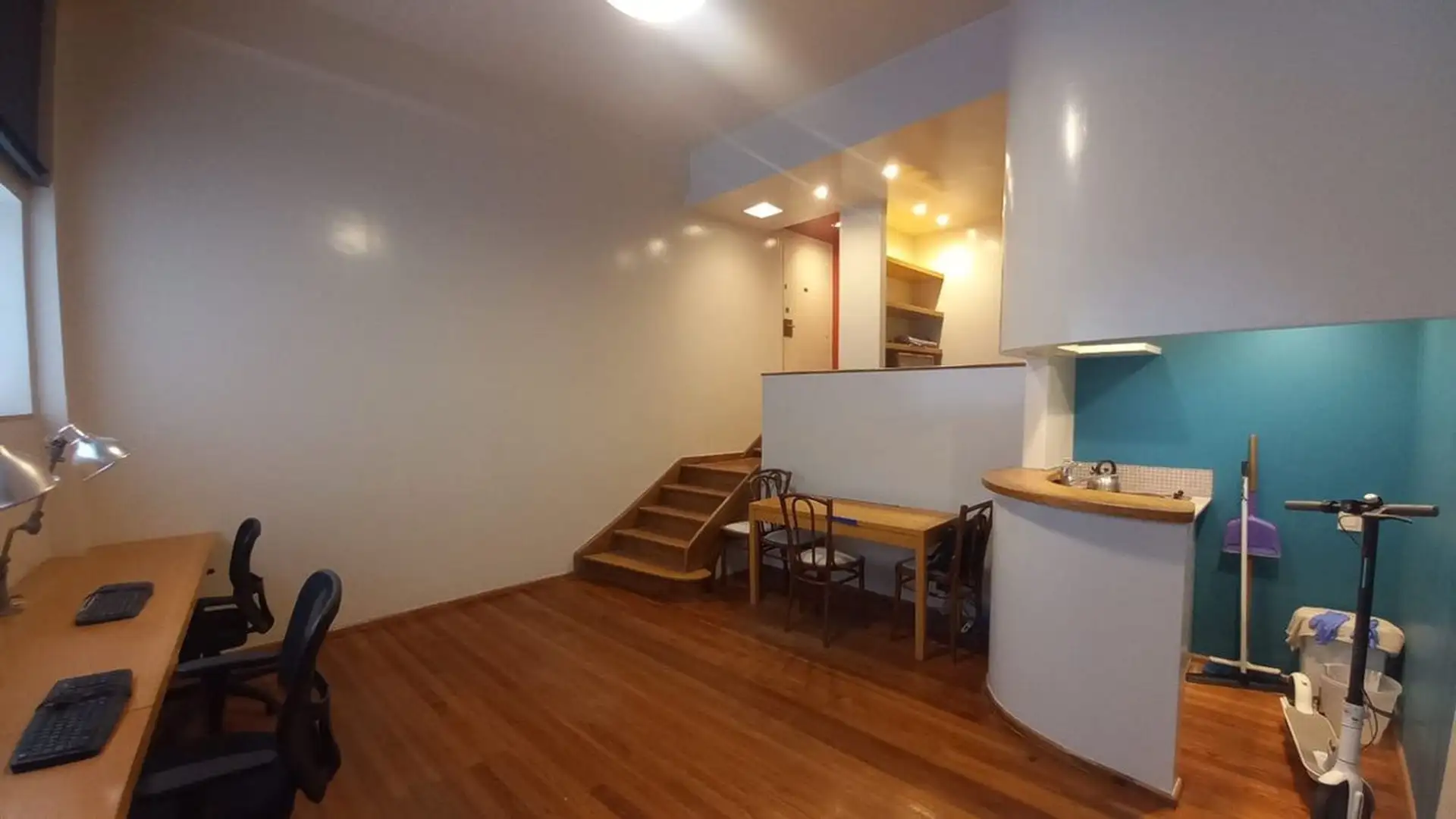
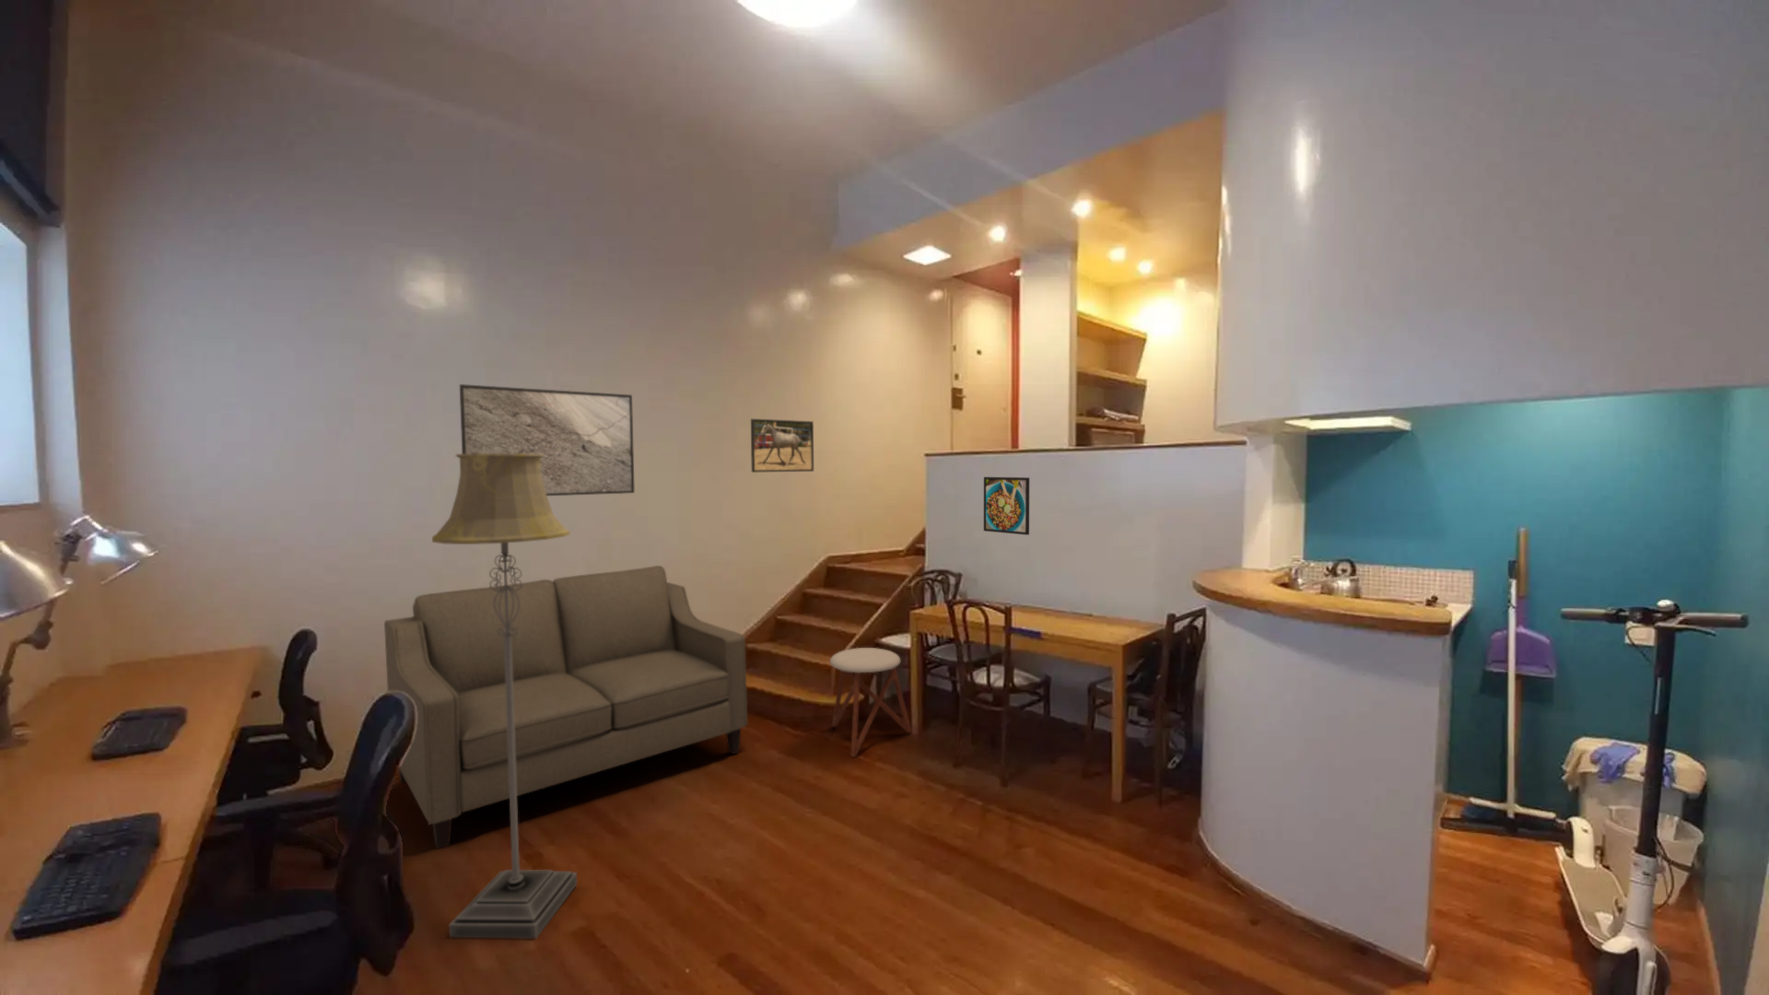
+ stool [829,646,912,758]
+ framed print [750,418,814,474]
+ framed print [983,476,1030,536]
+ sofa [383,565,748,850]
+ floor lamp [431,453,577,939]
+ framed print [459,383,635,497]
